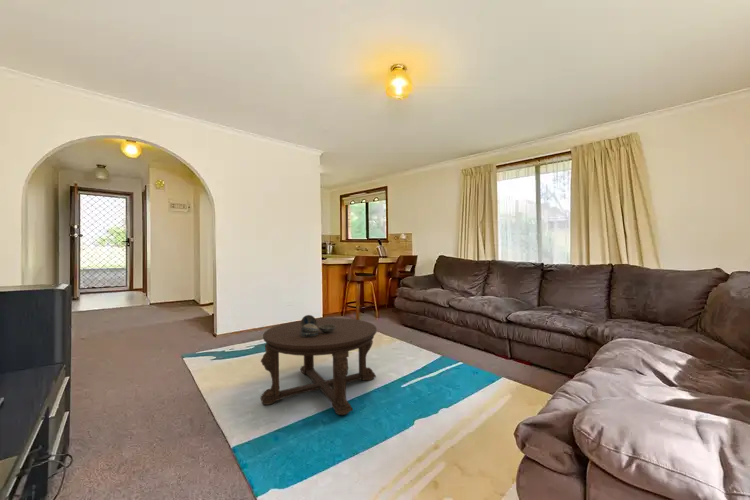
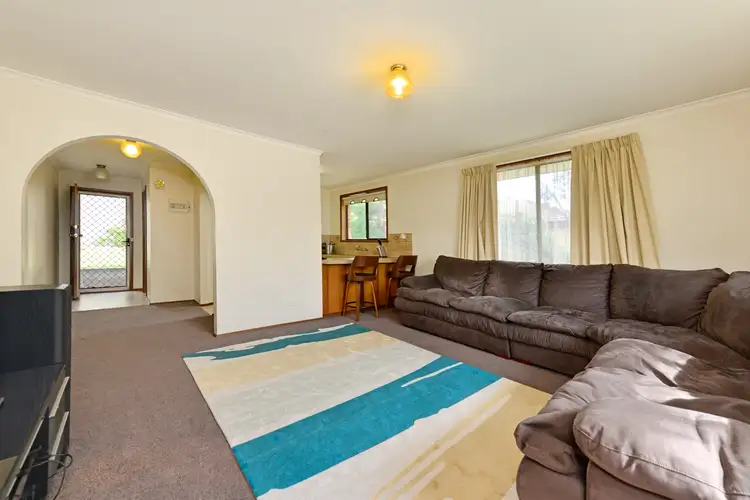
- coffee table [260,317,377,416]
- decorative bowl [300,314,336,337]
